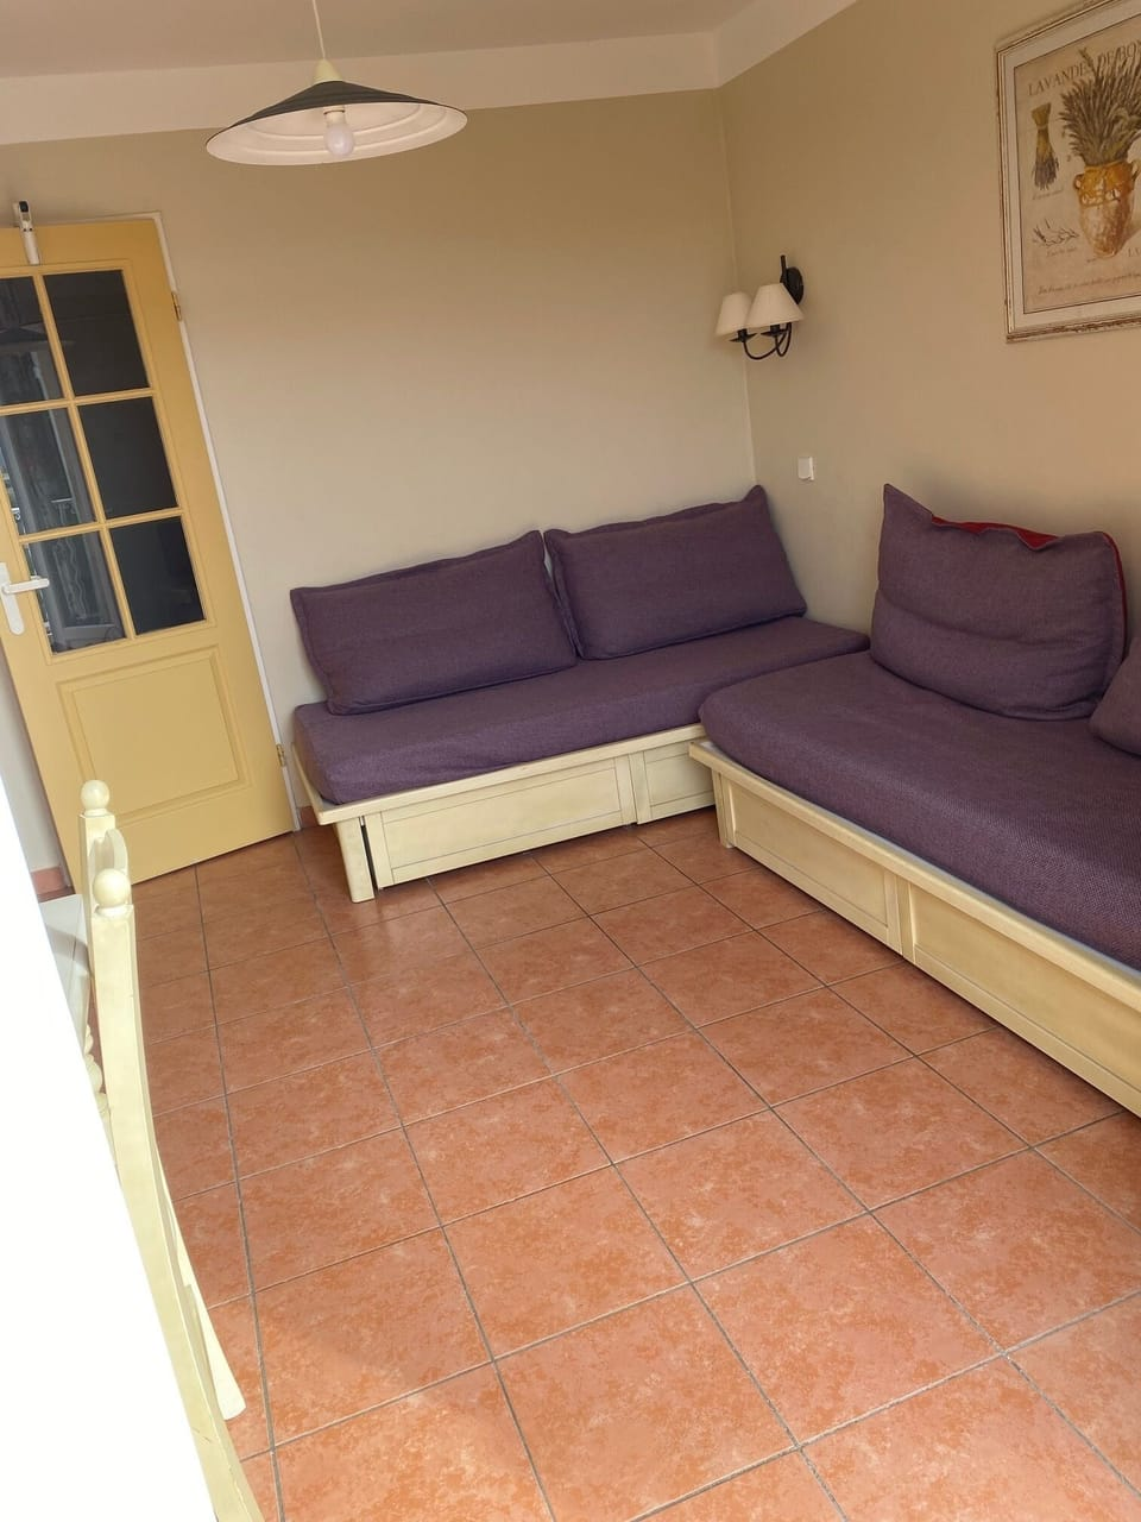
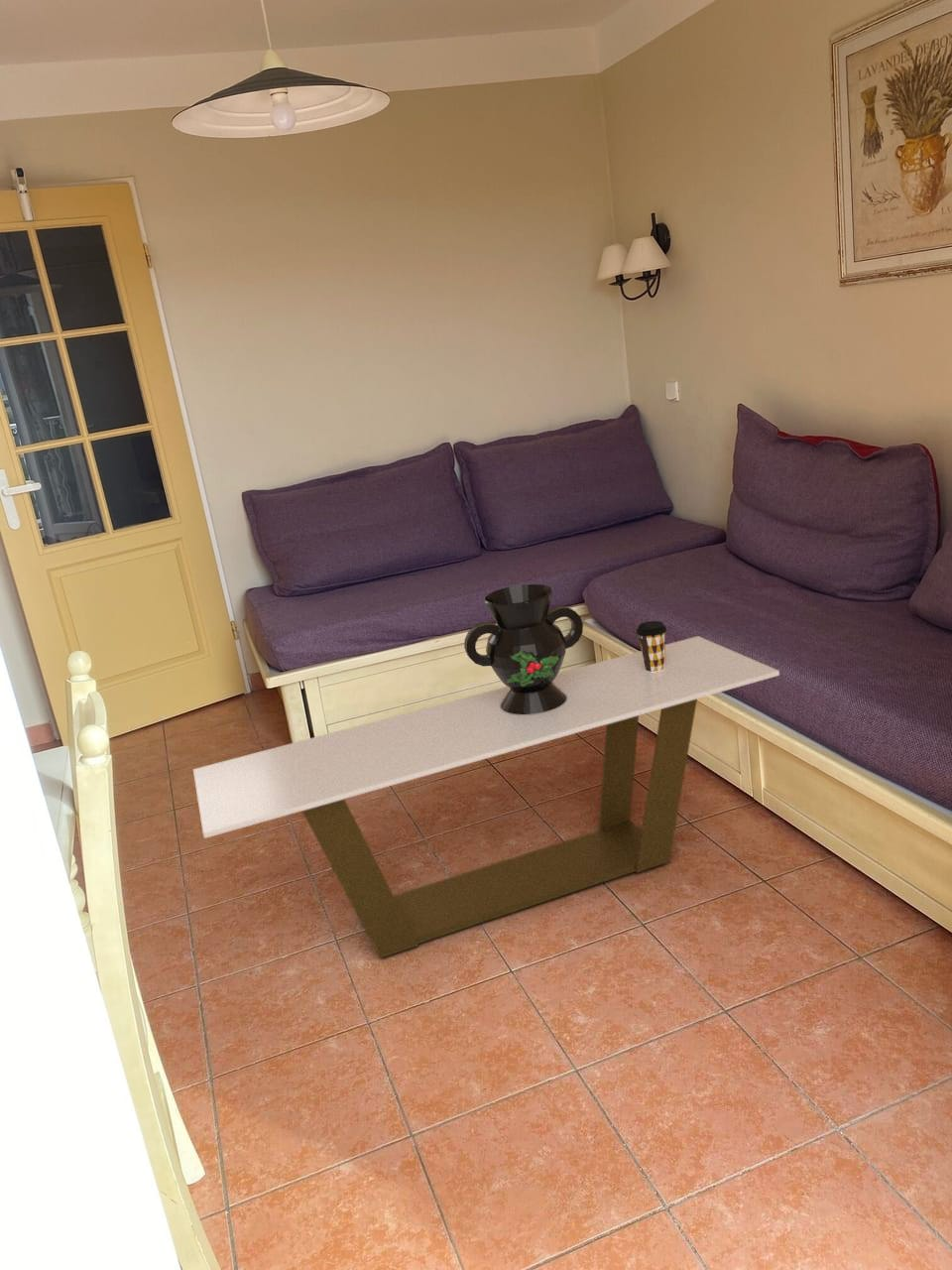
+ coffee cup [636,620,667,673]
+ decorative vase [463,583,584,715]
+ coffee table [192,635,780,958]
